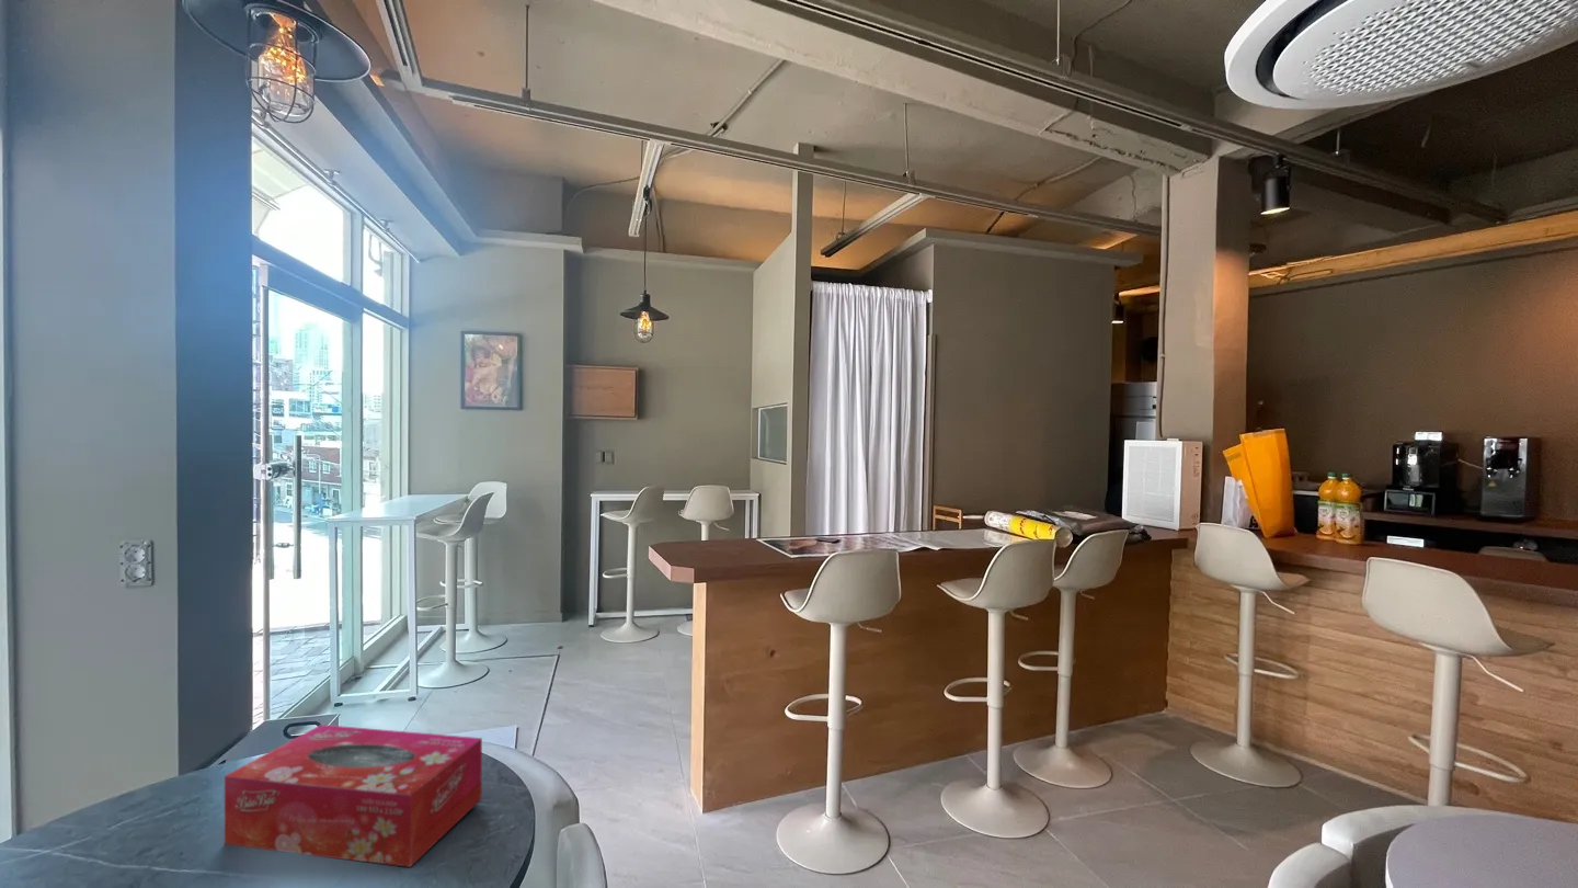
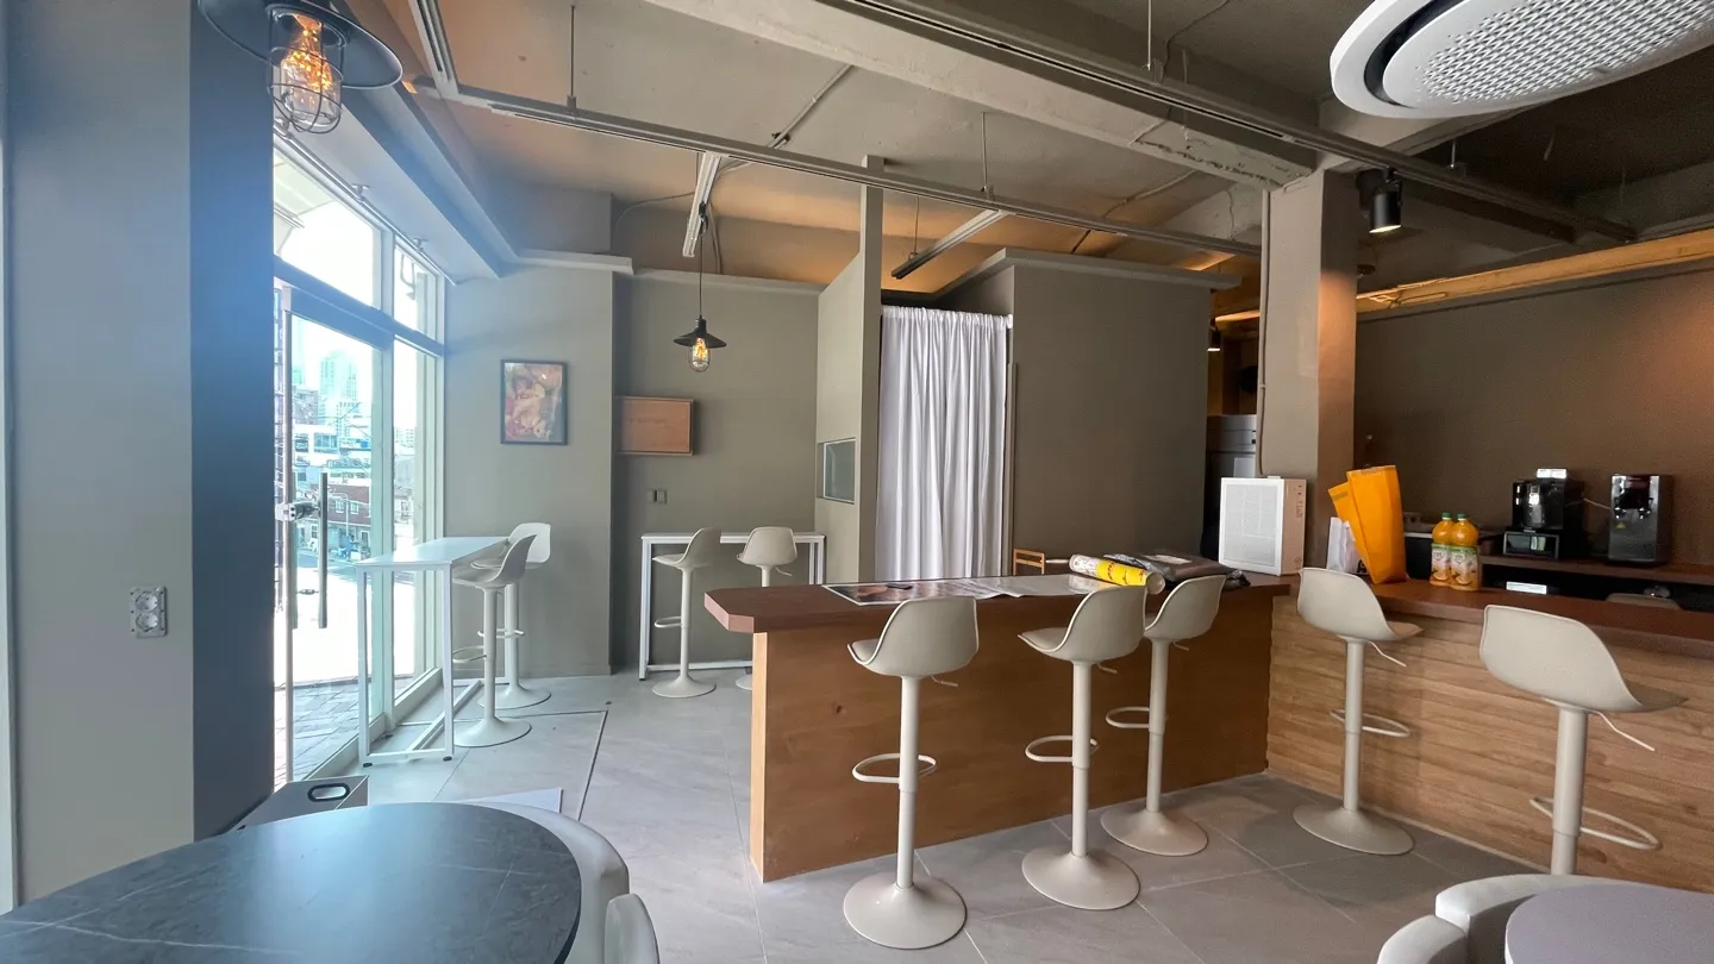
- tissue box [224,724,483,868]
